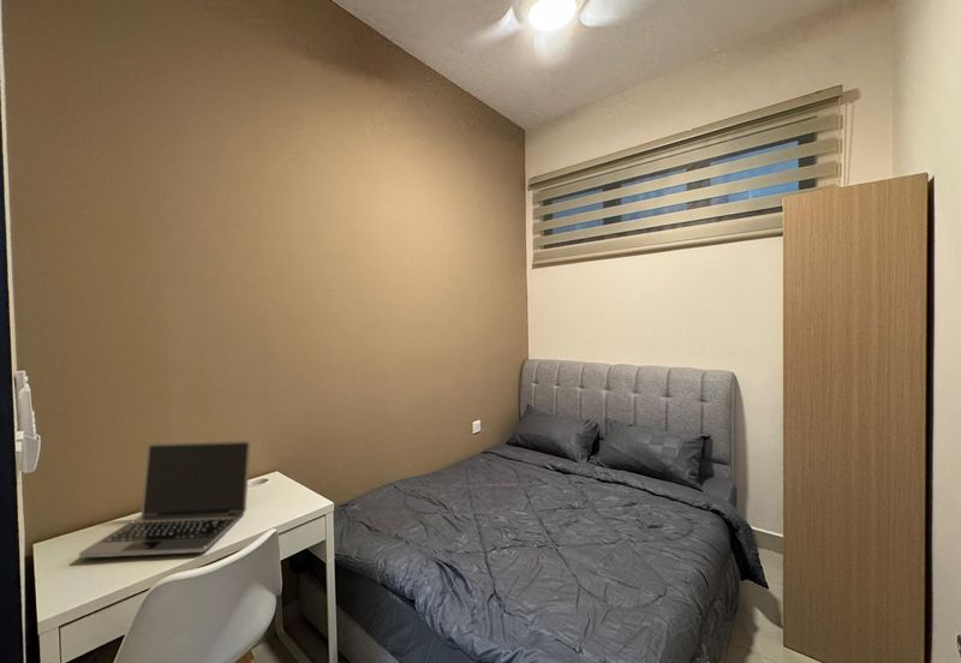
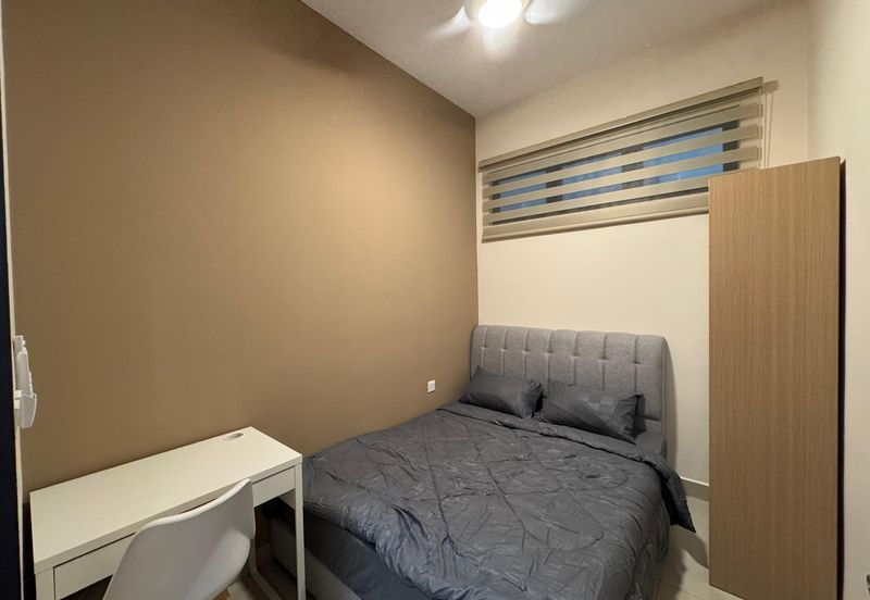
- laptop [78,440,251,560]
